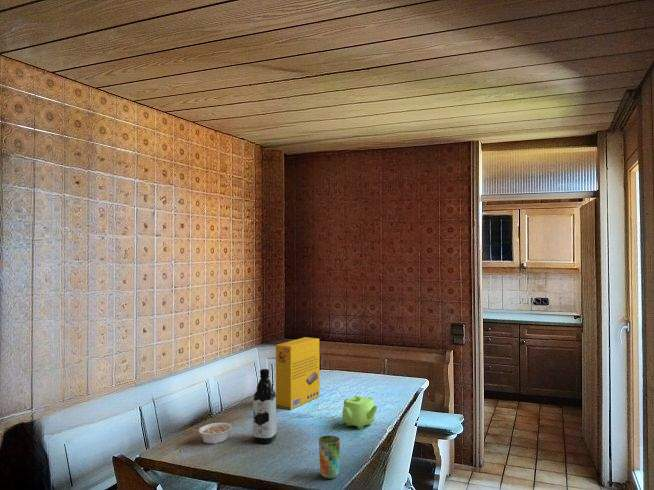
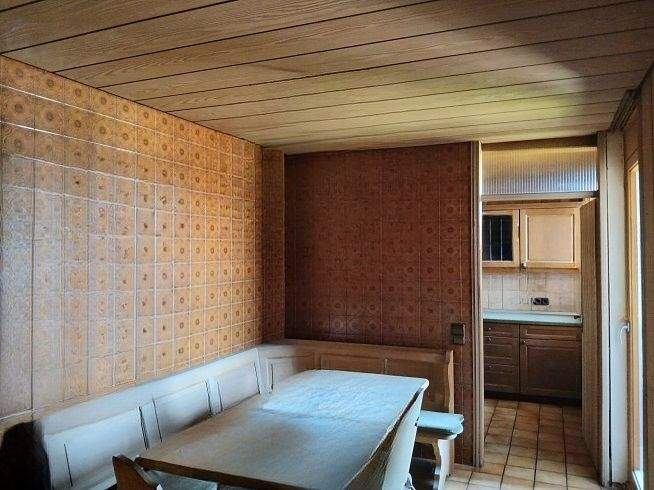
- teapot [341,395,379,430]
- cup [318,435,341,480]
- legume [190,422,233,445]
- cereal box [275,336,321,411]
- water bottle [252,368,277,445]
